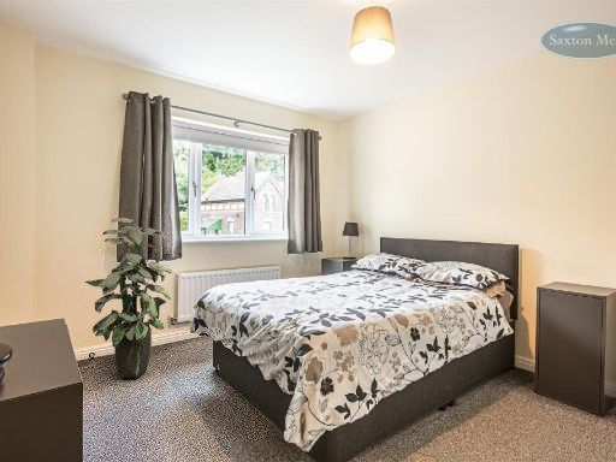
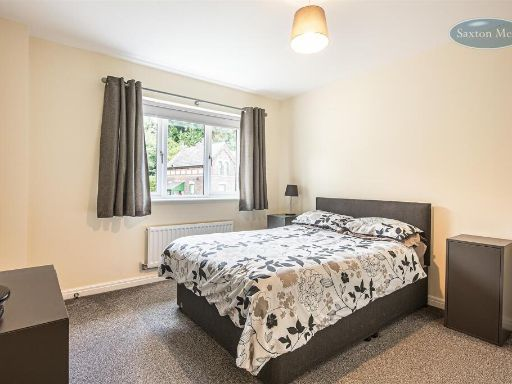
- indoor plant [83,217,173,379]
